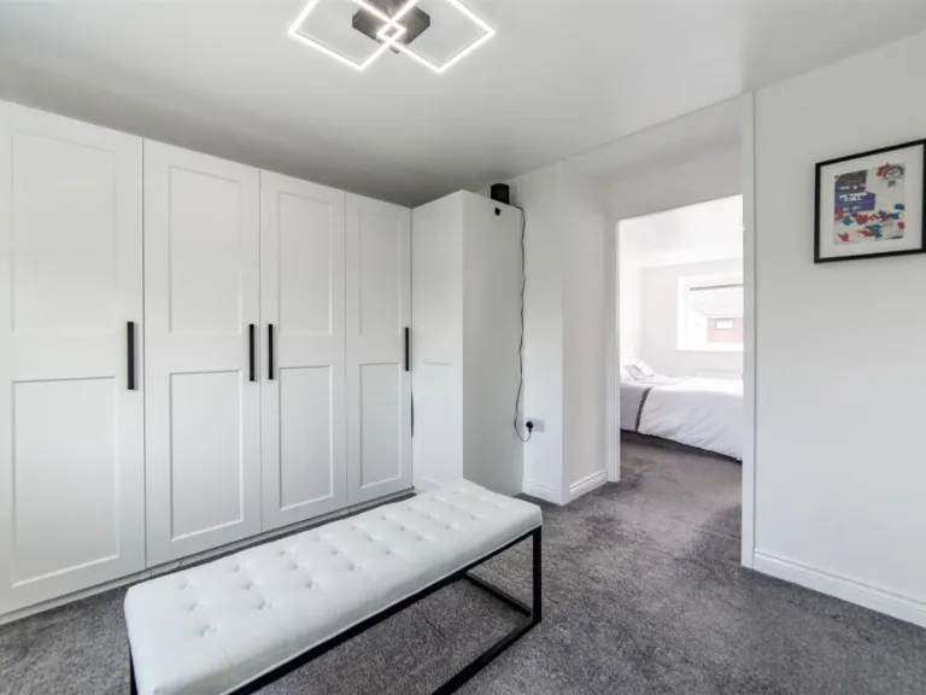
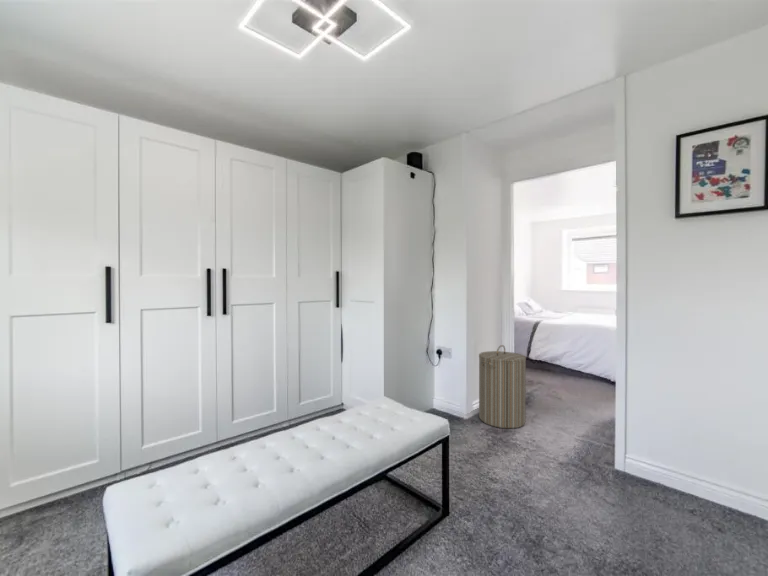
+ laundry hamper [478,344,527,429]
